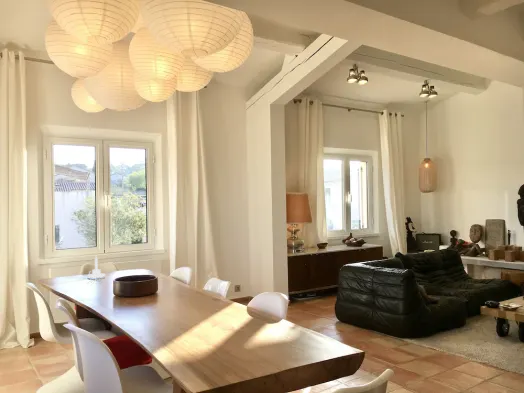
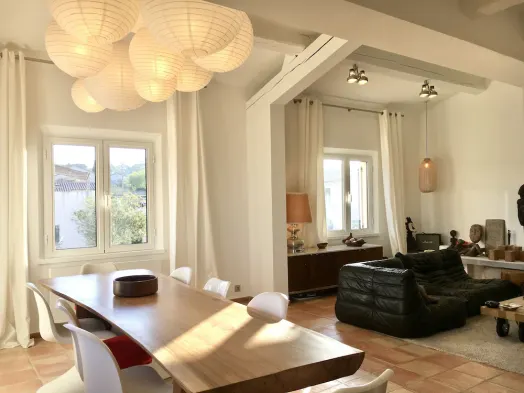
- candle holder [86,255,107,279]
